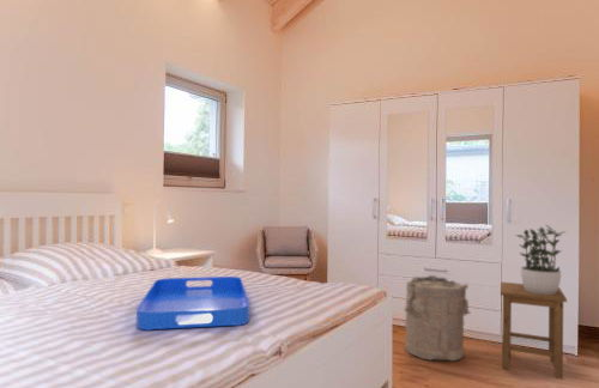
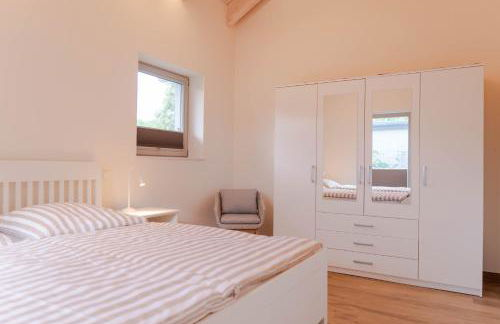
- potted plant [514,223,568,295]
- stool [500,280,568,380]
- serving tray [135,275,252,332]
- laundry hamper [404,274,472,363]
